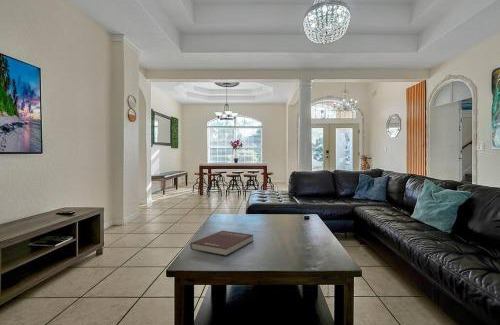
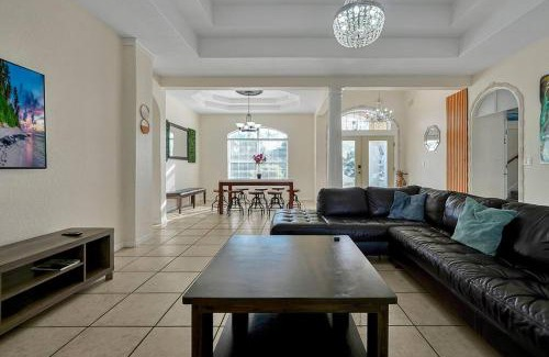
- book [189,230,254,257]
